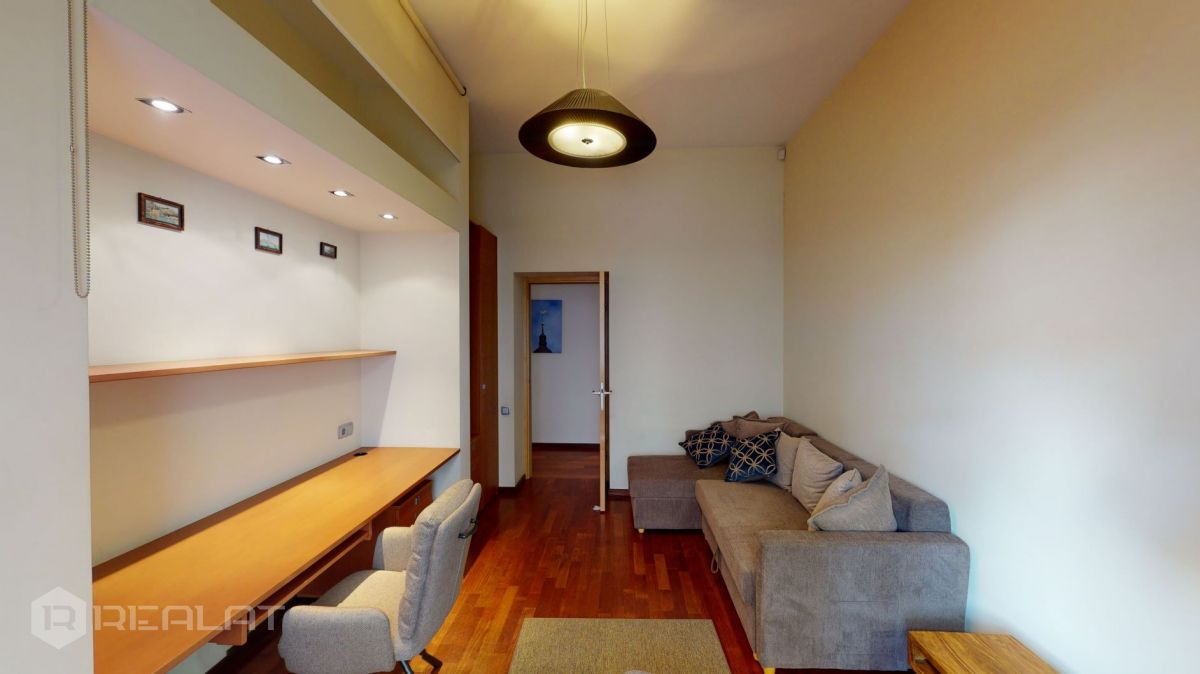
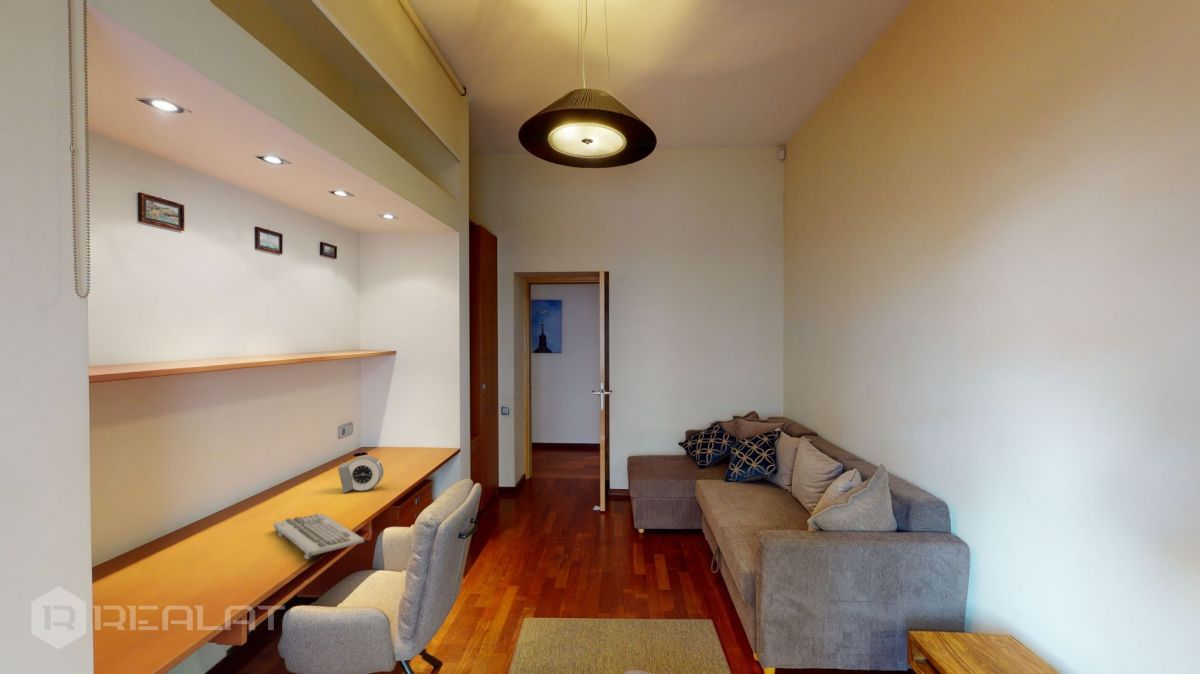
+ alarm clock [337,454,385,494]
+ keyboard [272,513,366,561]
